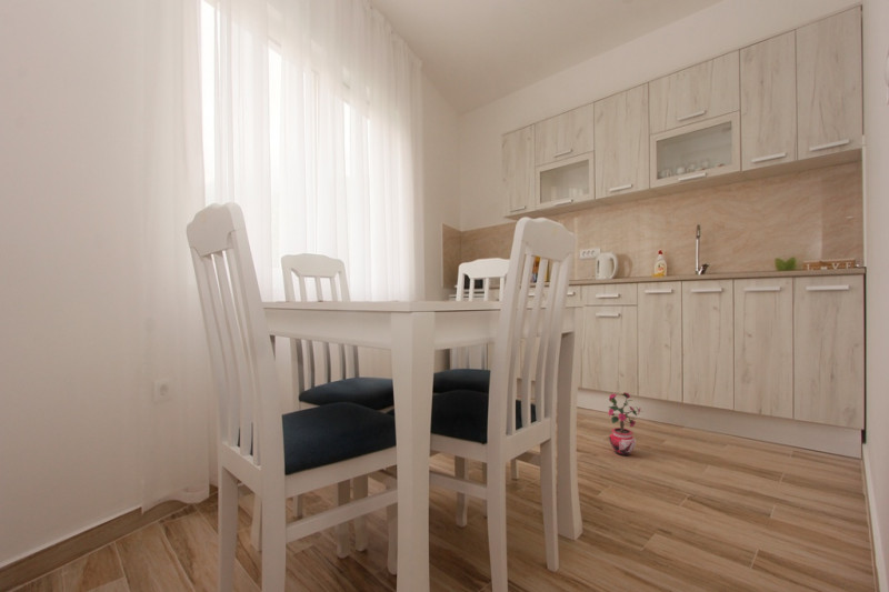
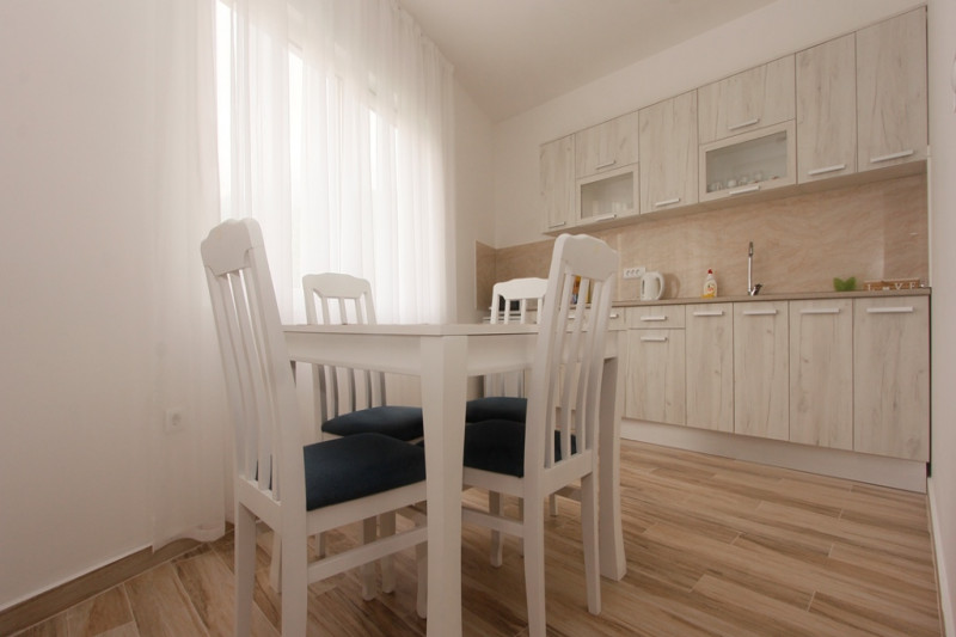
- potted plant [607,391,642,456]
